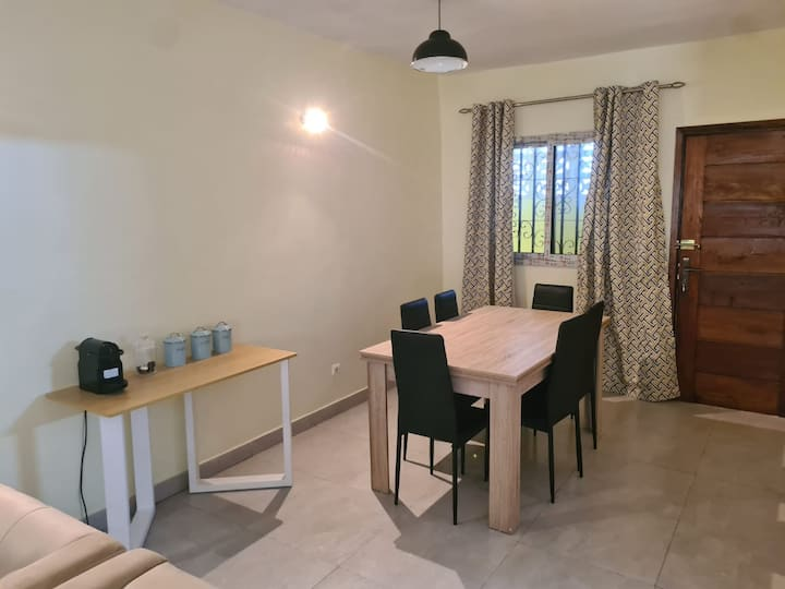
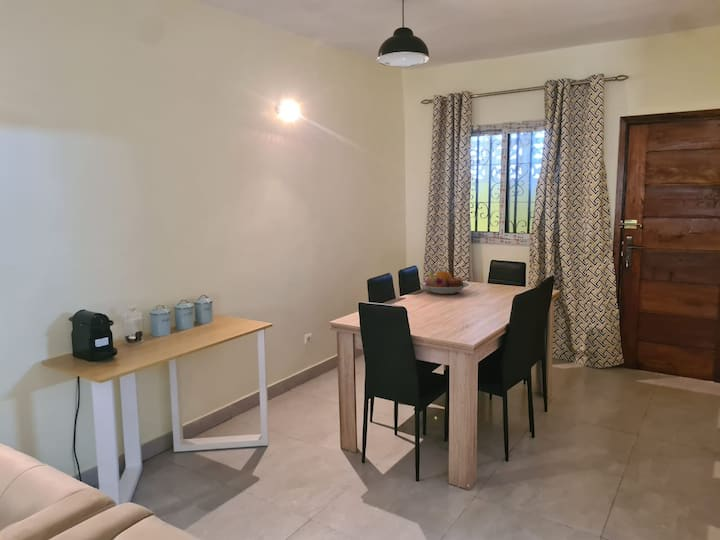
+ fruit bowl [419,270,470,295]
